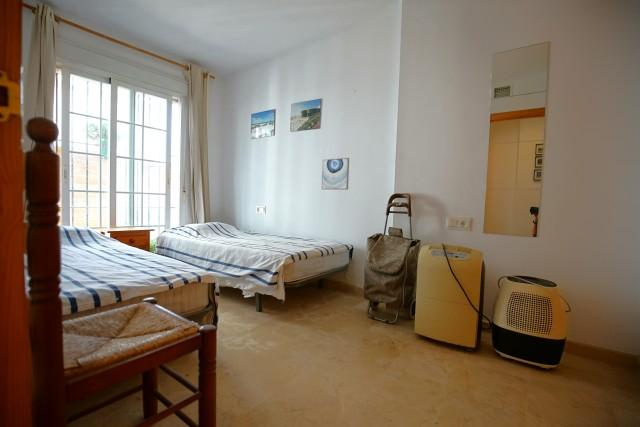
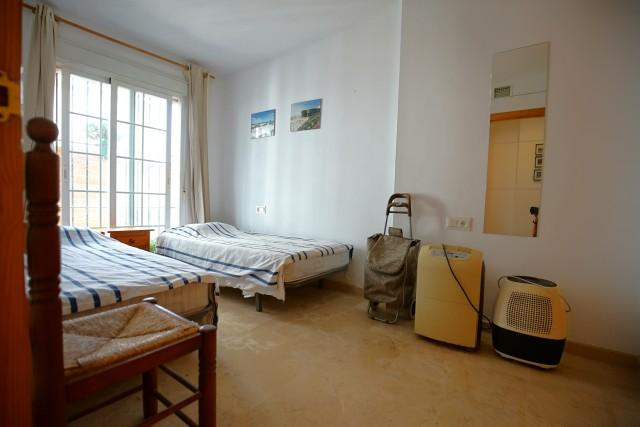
- wall art [321,157,350,191]
